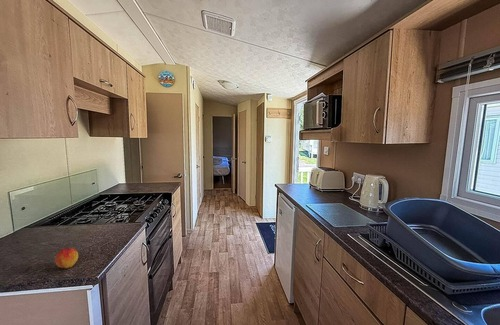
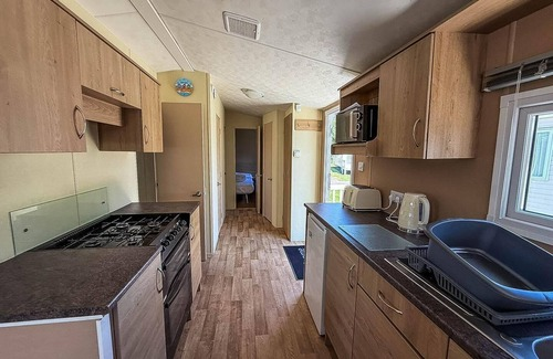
- peach [54,247,79,269]
